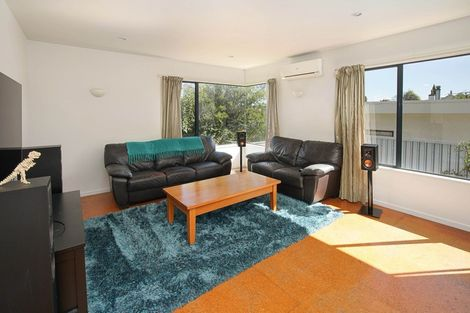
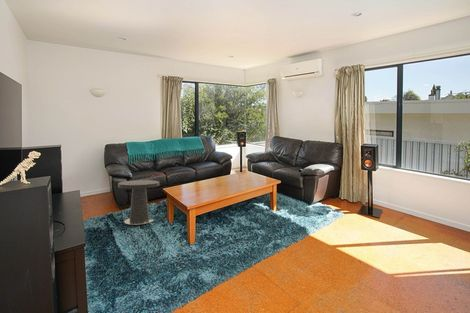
+ side table [117,179,160,226]
